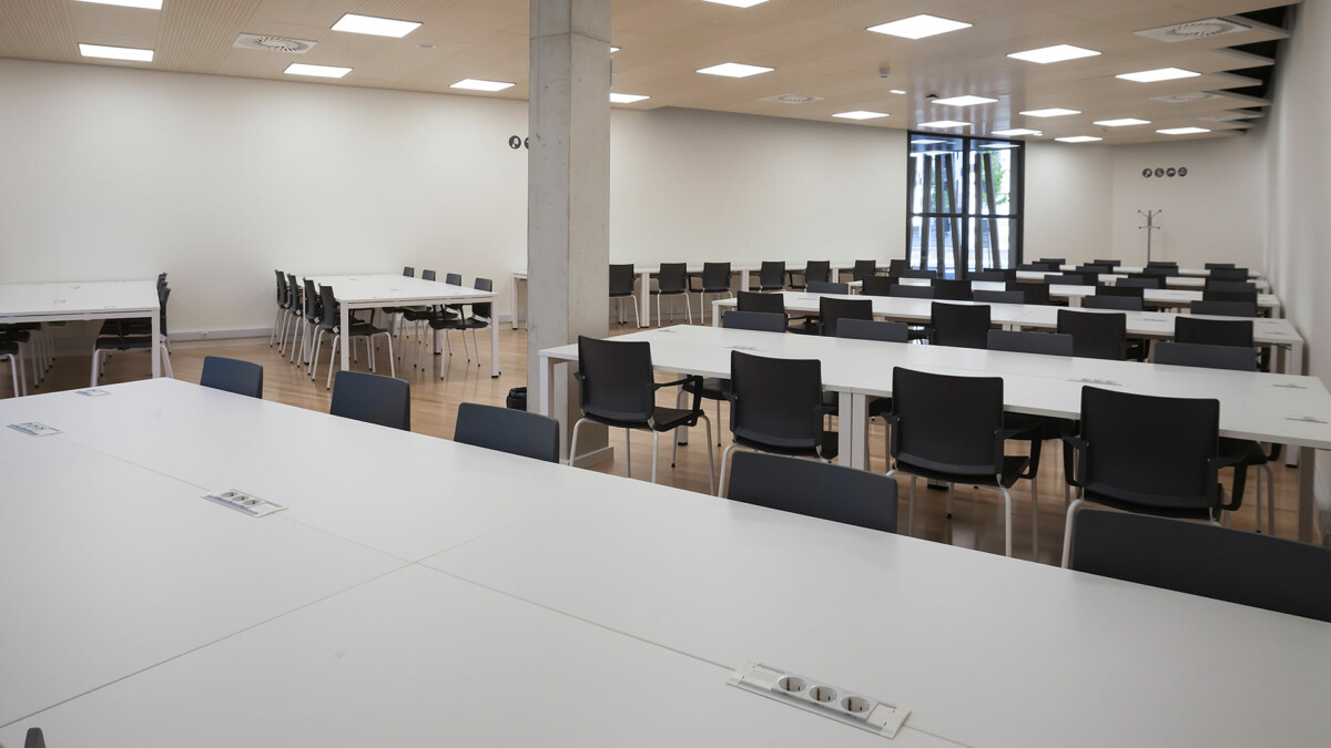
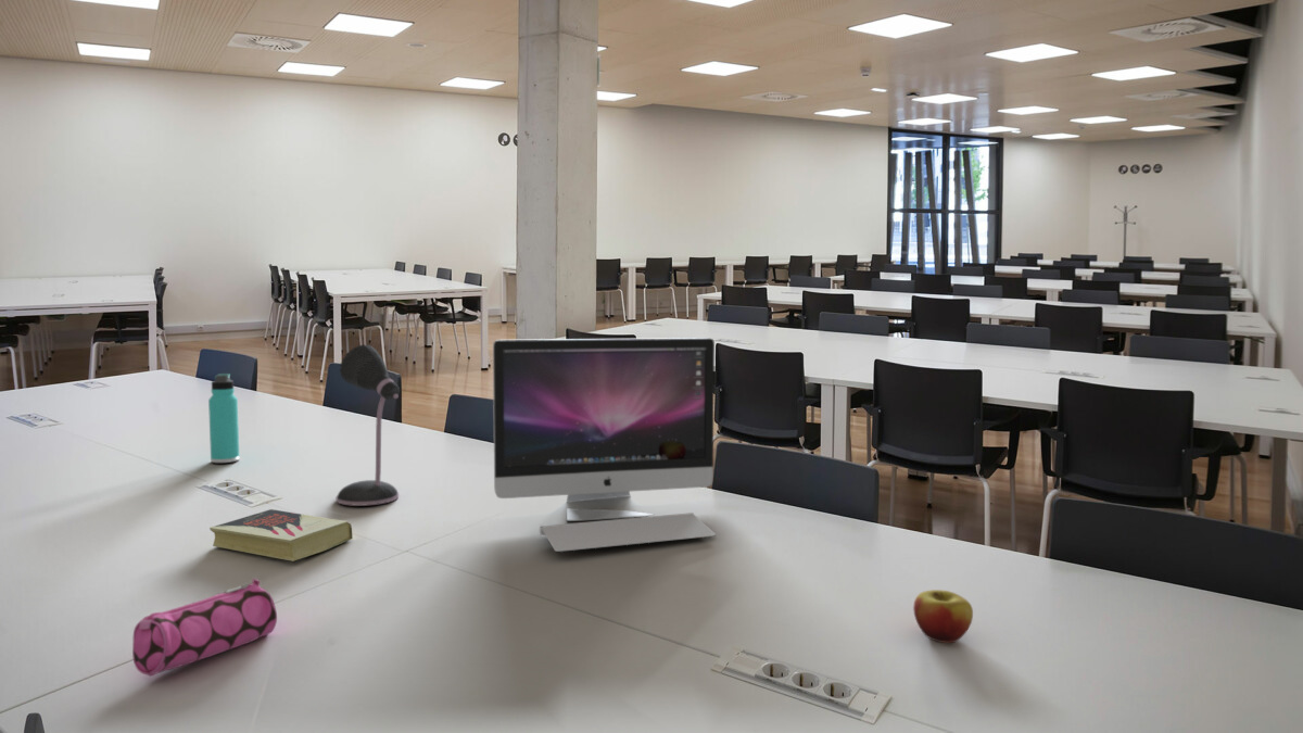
+ book [208,508,354,563]
+ desk lamp [336,343,401,507]
+ pencil case [131,578,278,677]
+ all-in-one computer [492,337,718,553]
+ thermos bottle [207,372,241,464]
+ apple [912,589,974,644]
